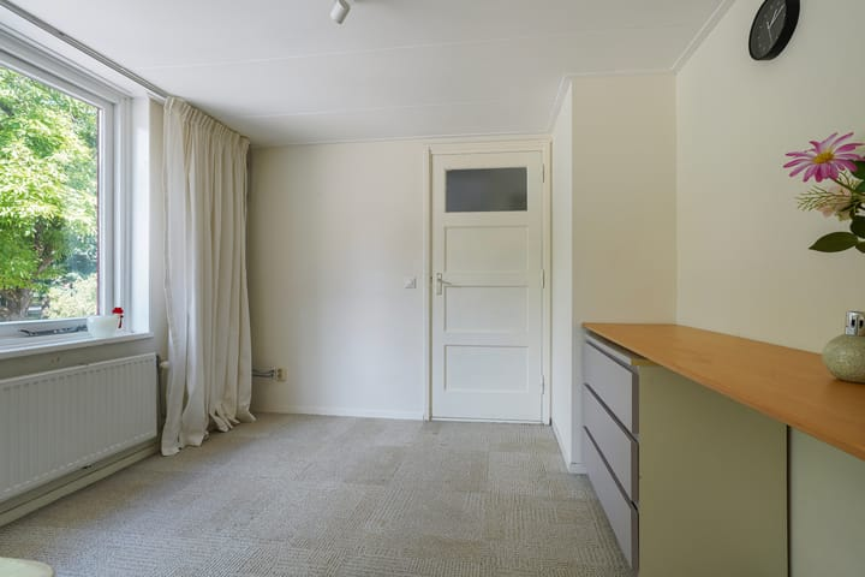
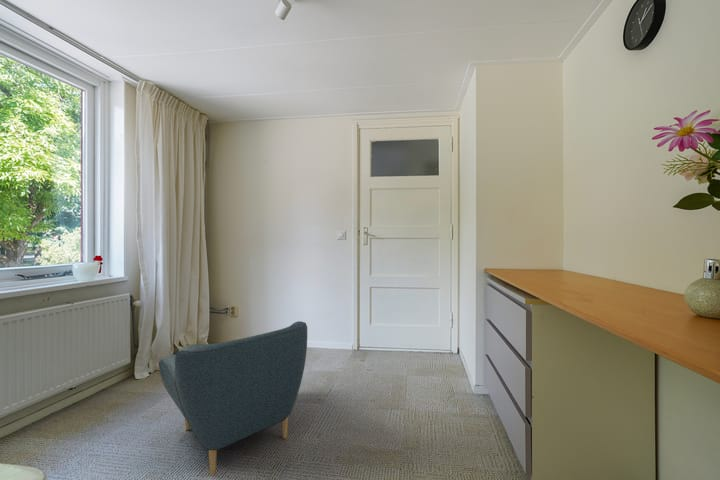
+ armchair [158,320,308,476]
